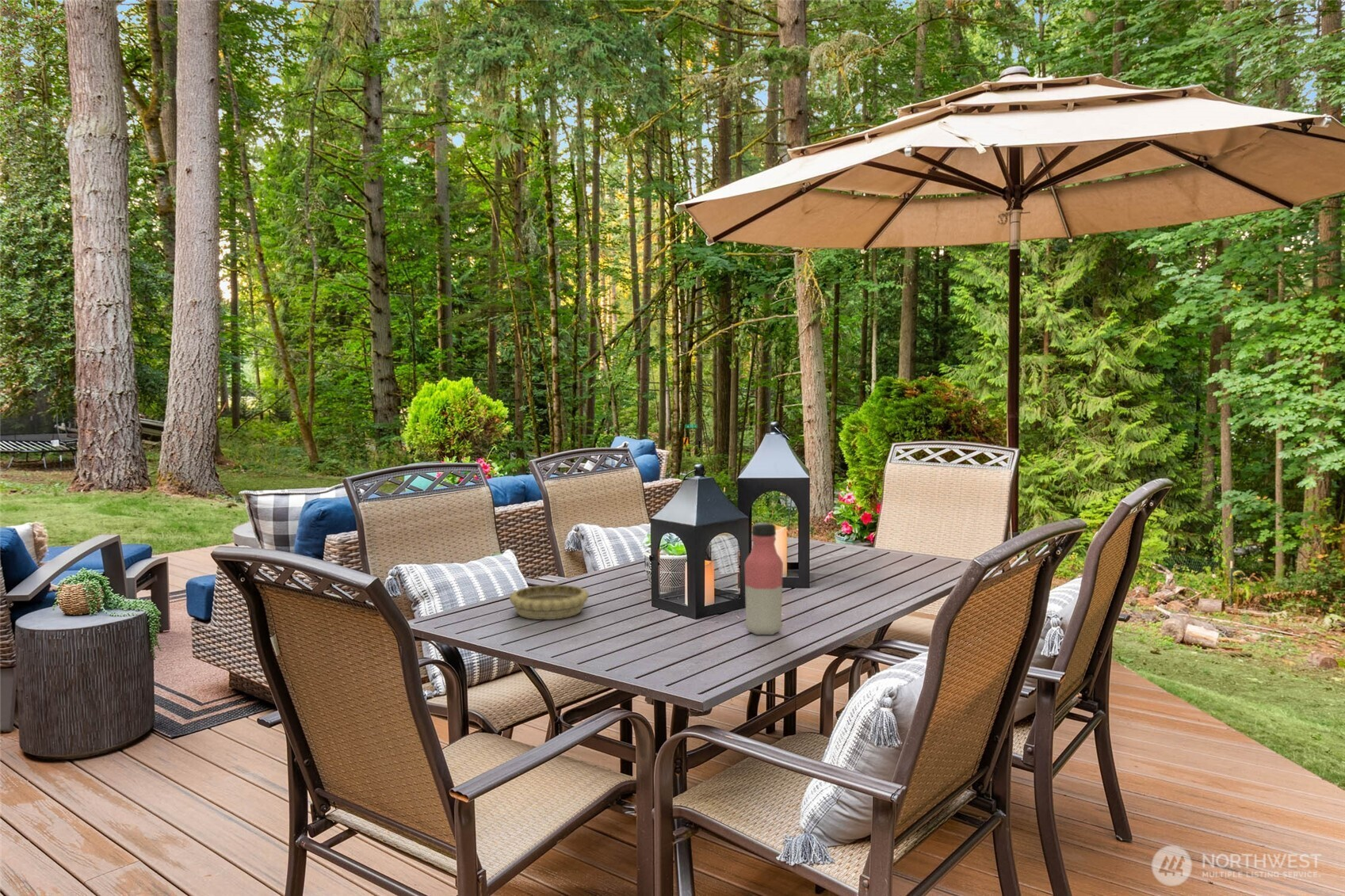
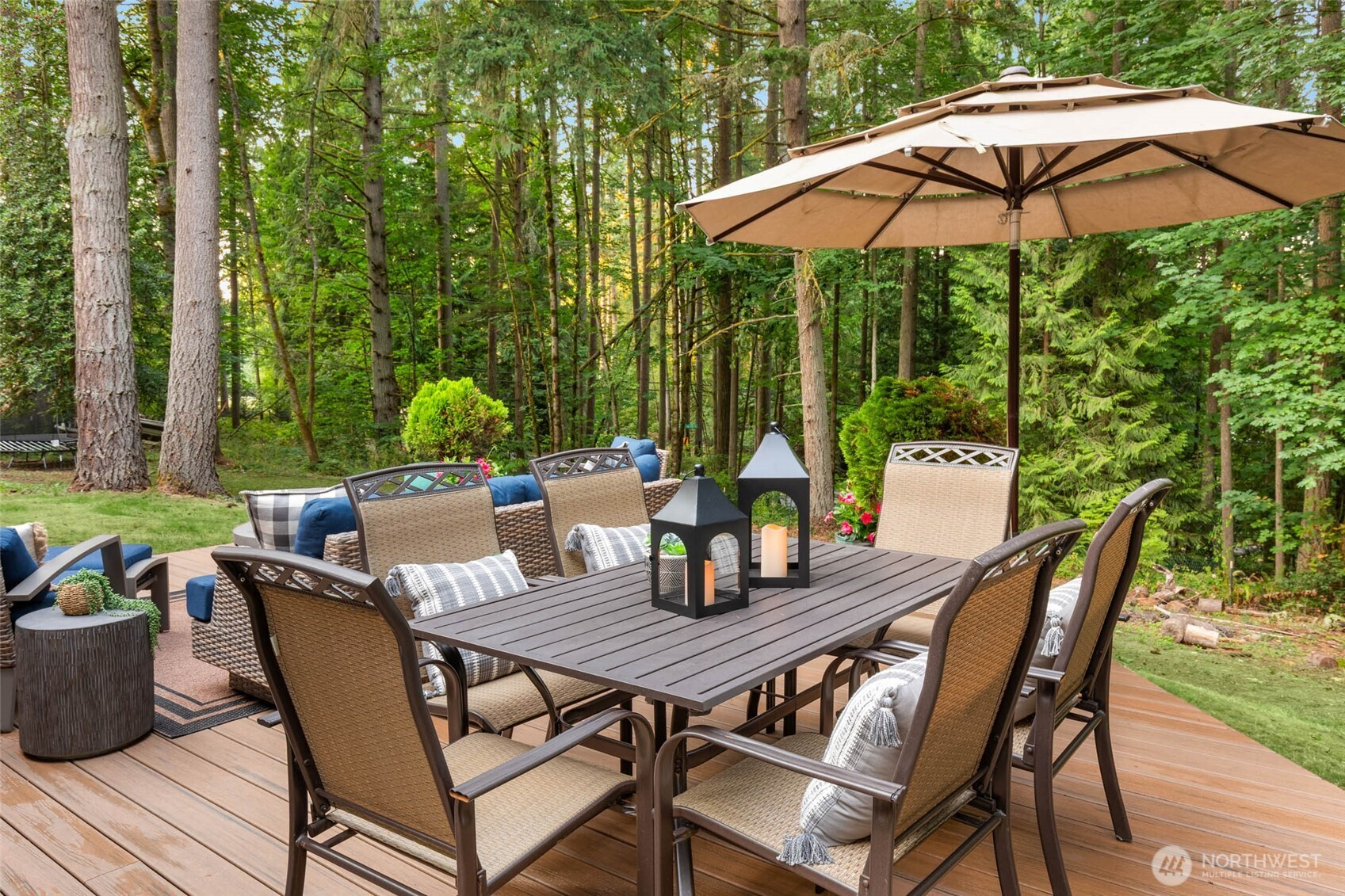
- decorative bowl [509,584,590,620]
- water bottle [743,522,784,635]
